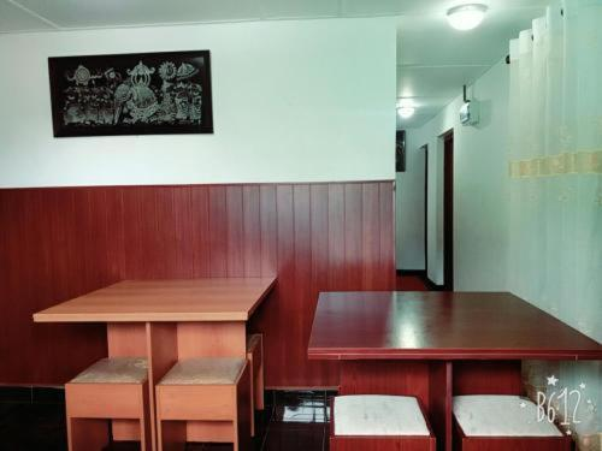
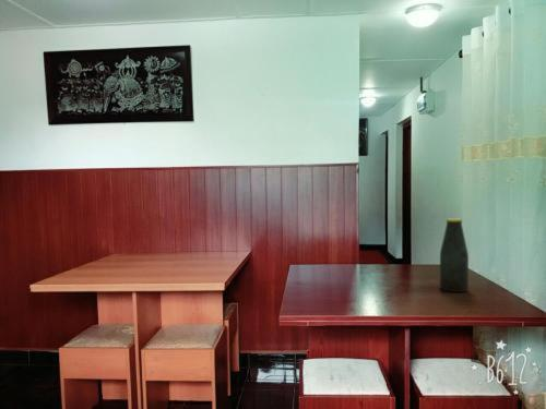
+ bottle [439,217,470,293]
